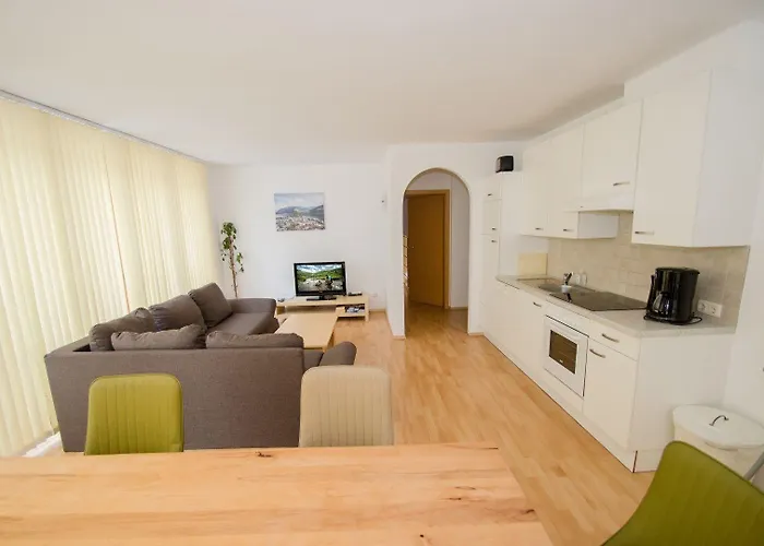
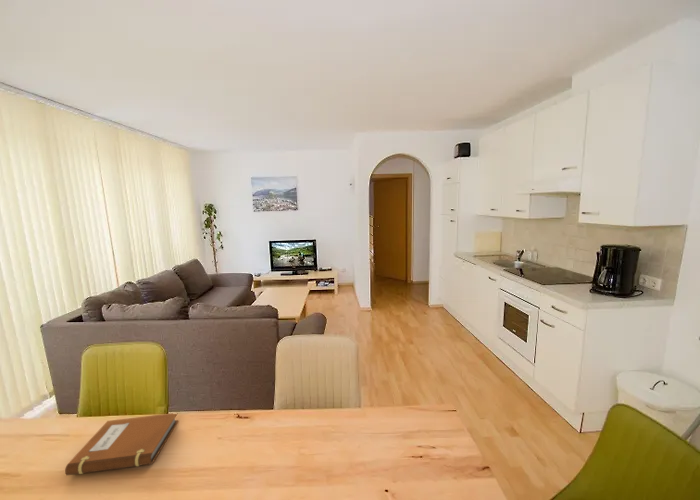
+ notebook [64,412,179,476]
